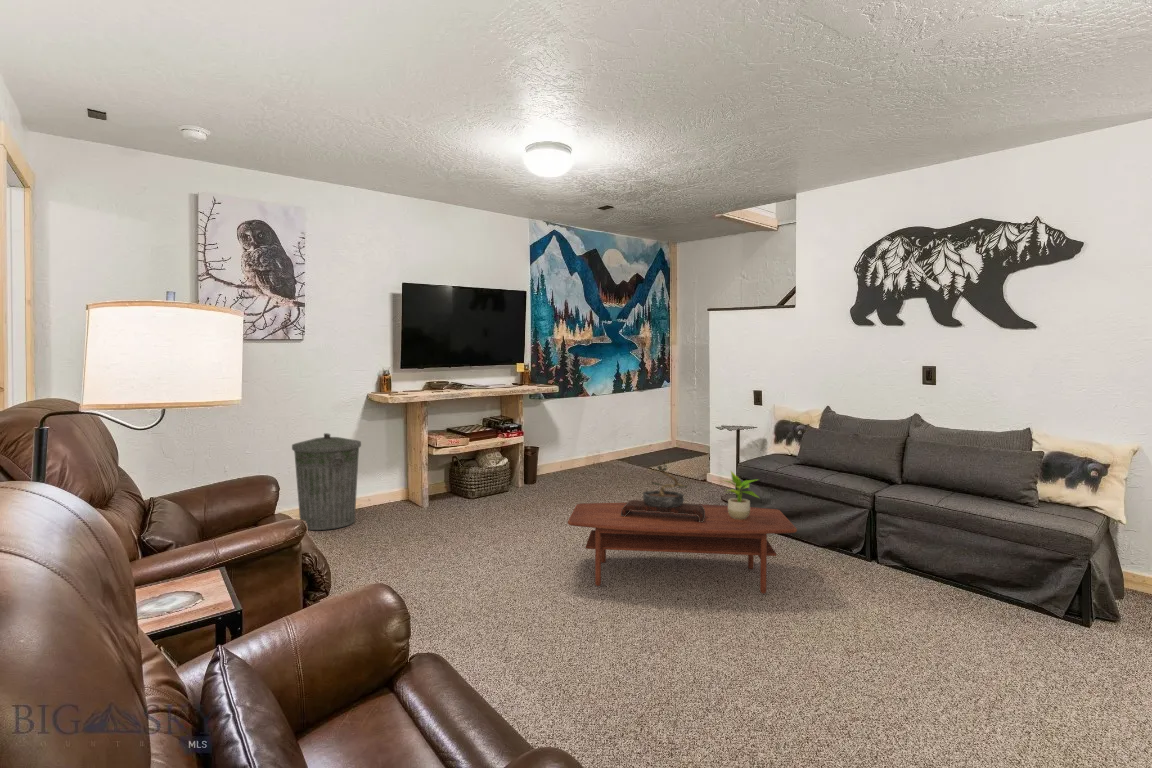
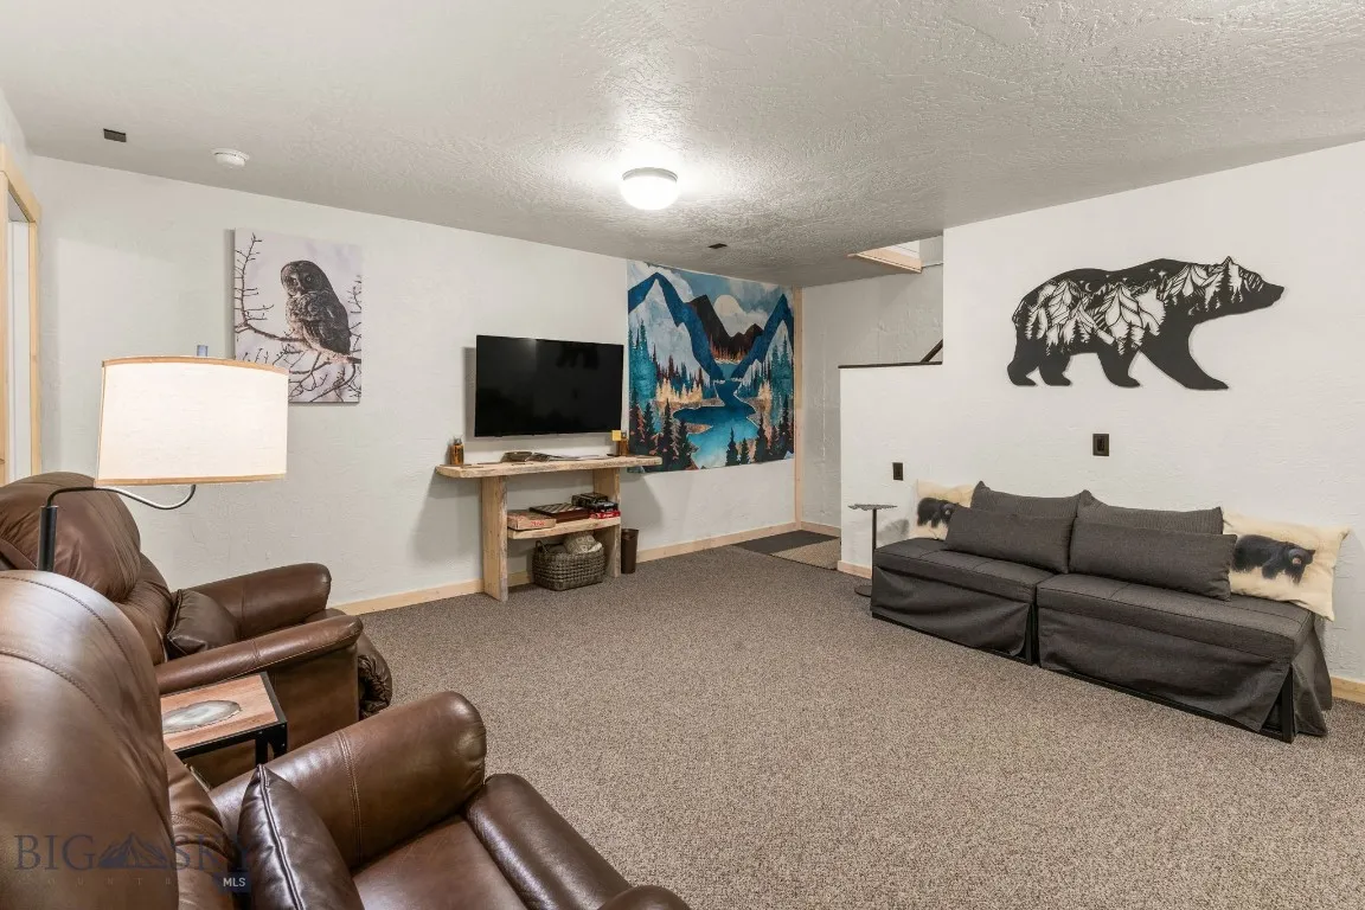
- coffee table [567,502,798,595]
- potted plant [721,470,760,519]
- trash can [291,432,362,531]
- bonsai tree [621,461,705,522]
